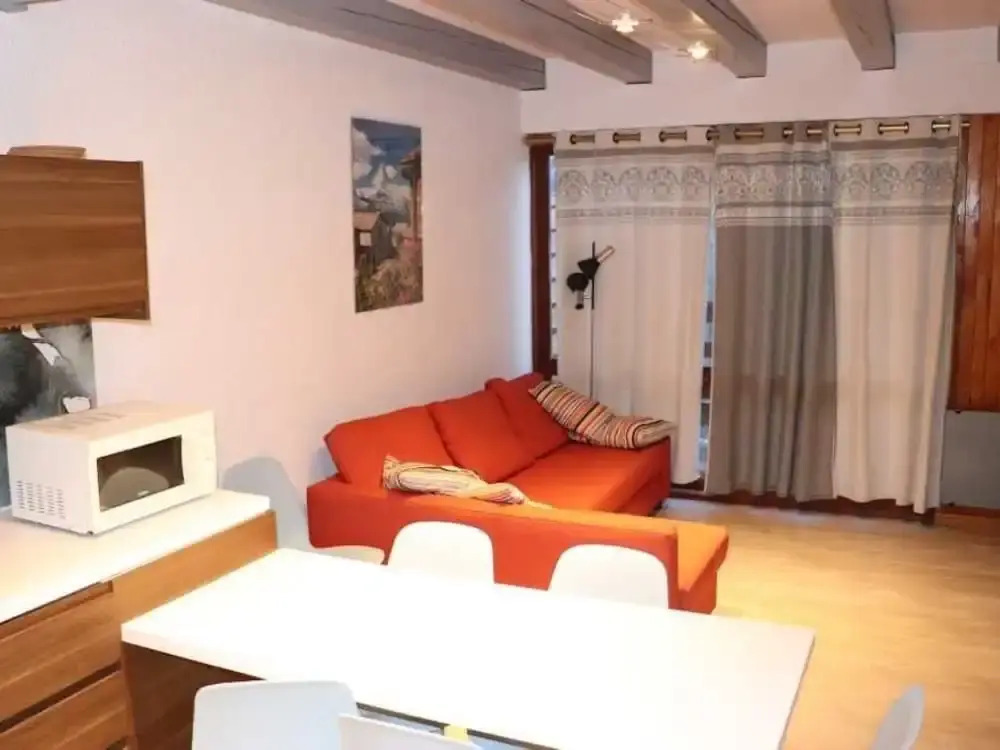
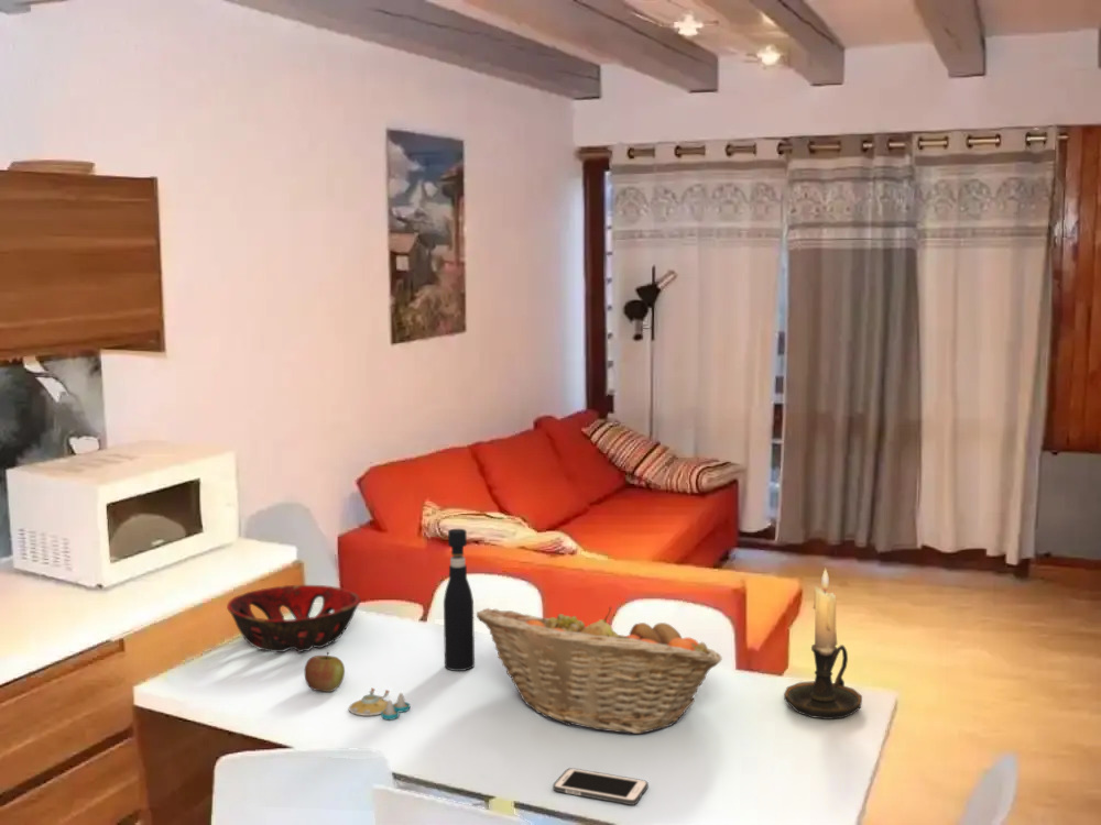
+ decorative bowl [226,584,361,653]
+ pepper grinder [443,528,476,672]
+ salt and pepper shaker set [348,688,411,721]
+ fruit basket [476,605,723,735]
+ candle holder [783,568,863,721]
+ cell phone [552,767,650,806]
+ apple [304,651,346,693]
